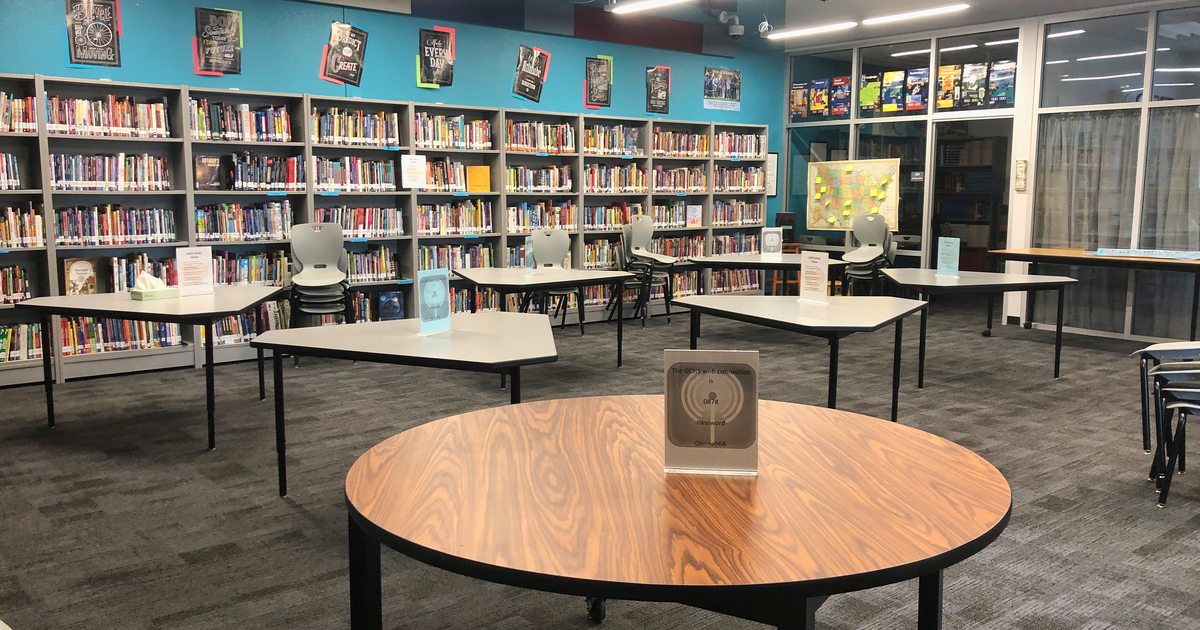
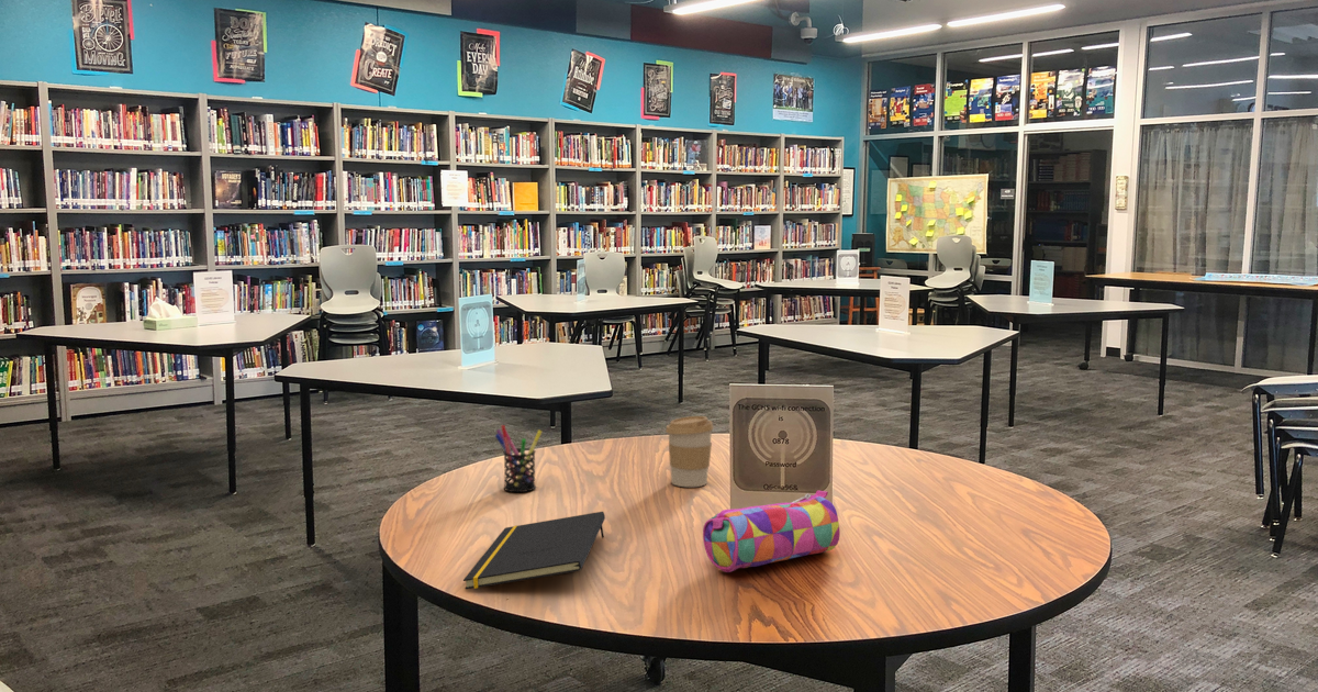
+ notepad [462,511,606,591]
+ pencil case [702,490,841,573]
+ pen holder [494,424,543,493]
+ coffee cup [664,415,715,488]
